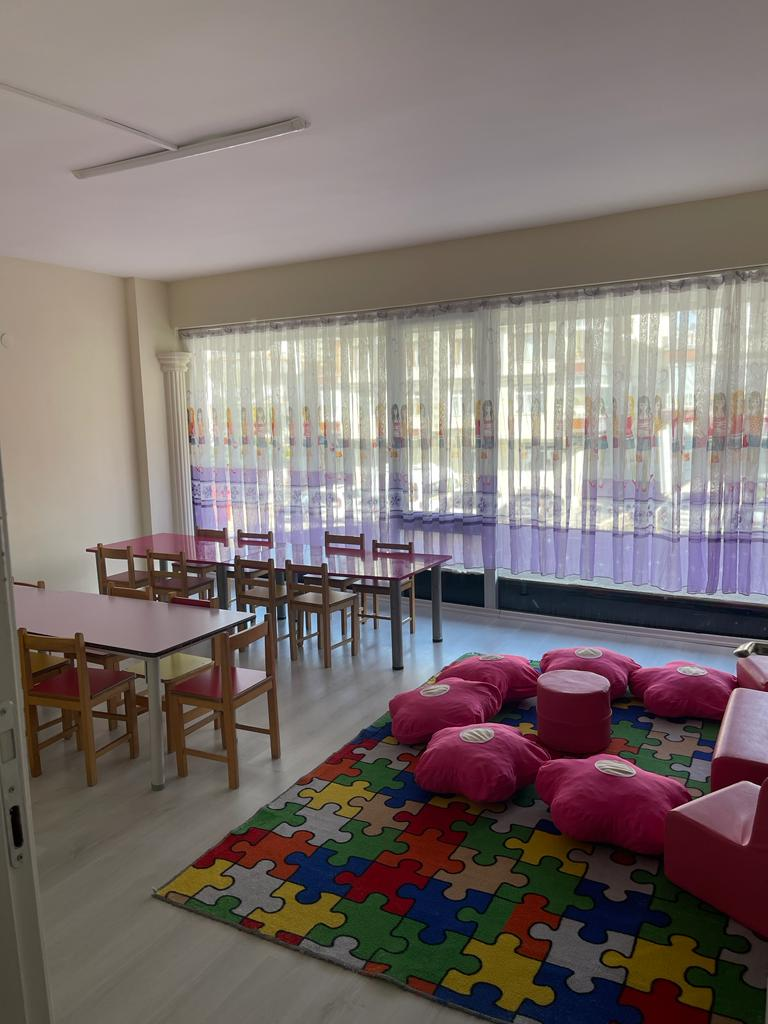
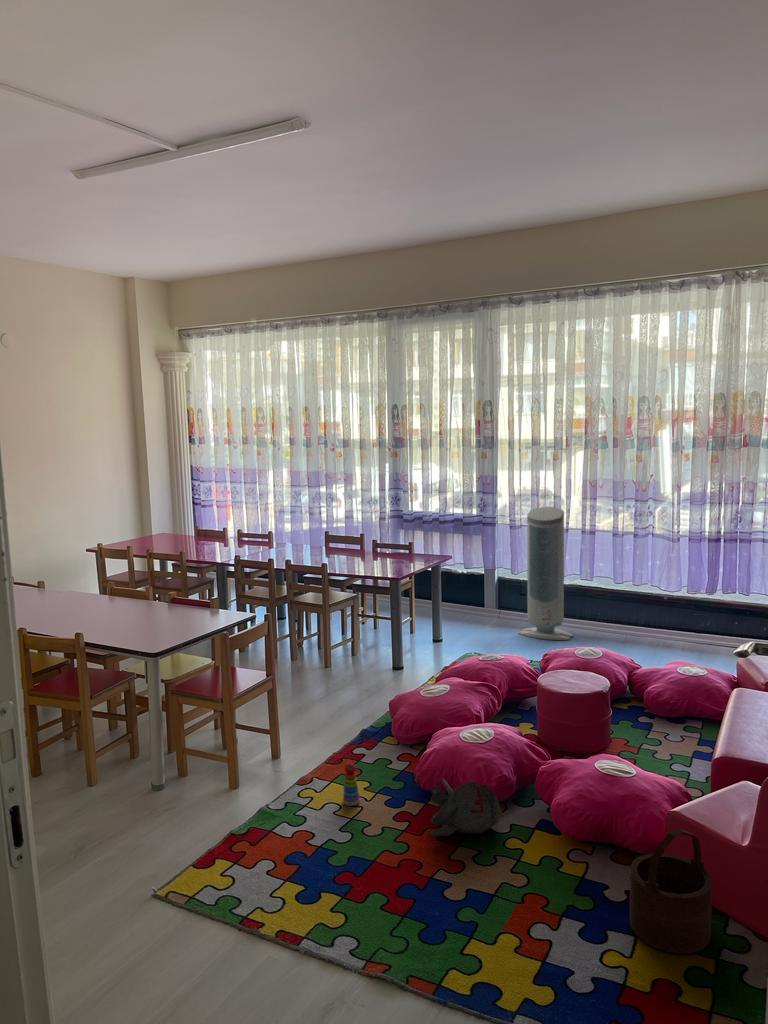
+ air purifier [518,506,574,641]
+ stacking toy [342,762,361,807]
+ wooden bucket [629,828,713,955]
+ plush toy [430,778,503,837]
